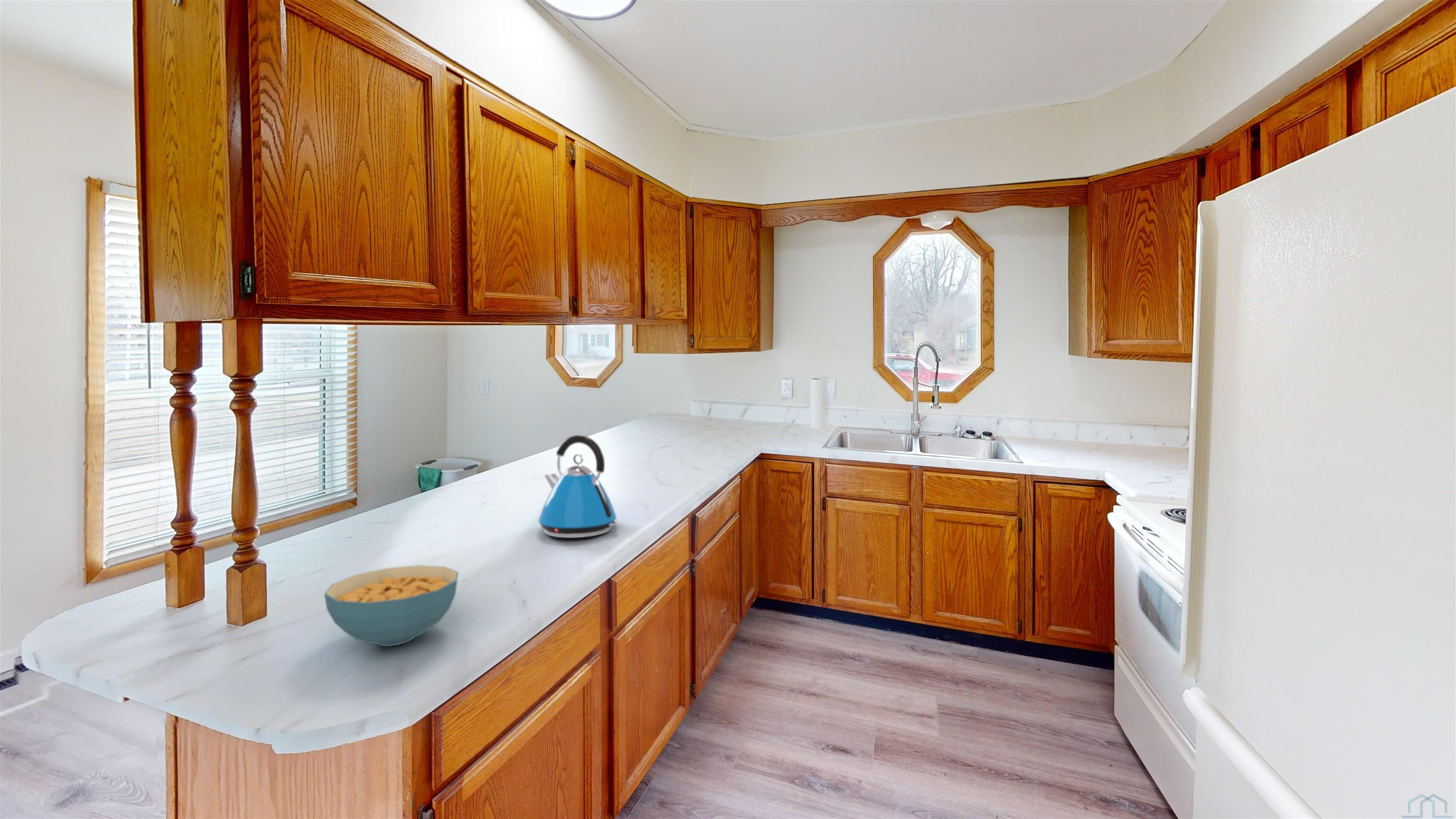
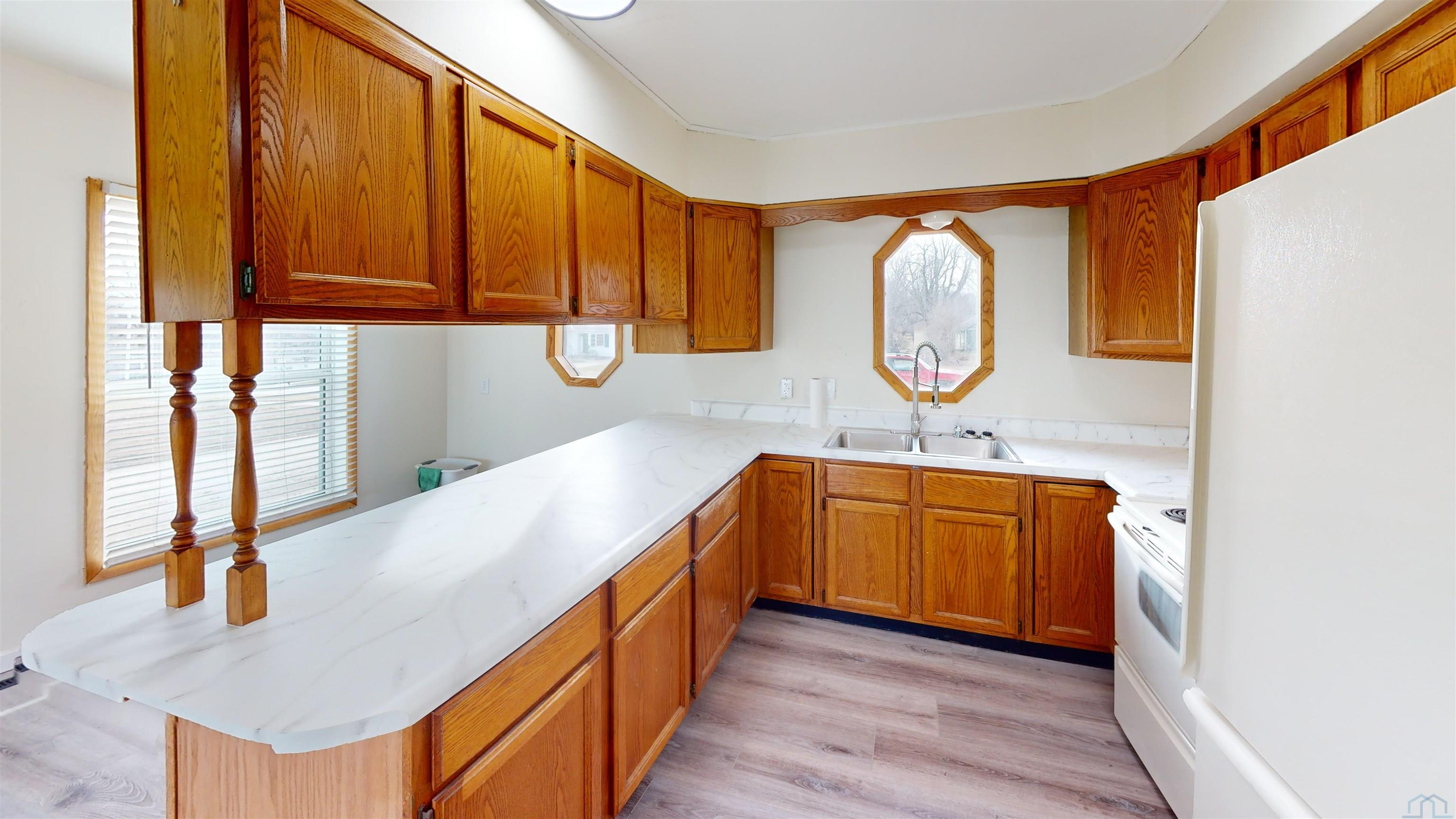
- kettle [538,435,619,538]
- cereal bowl [324,564,459,646]
